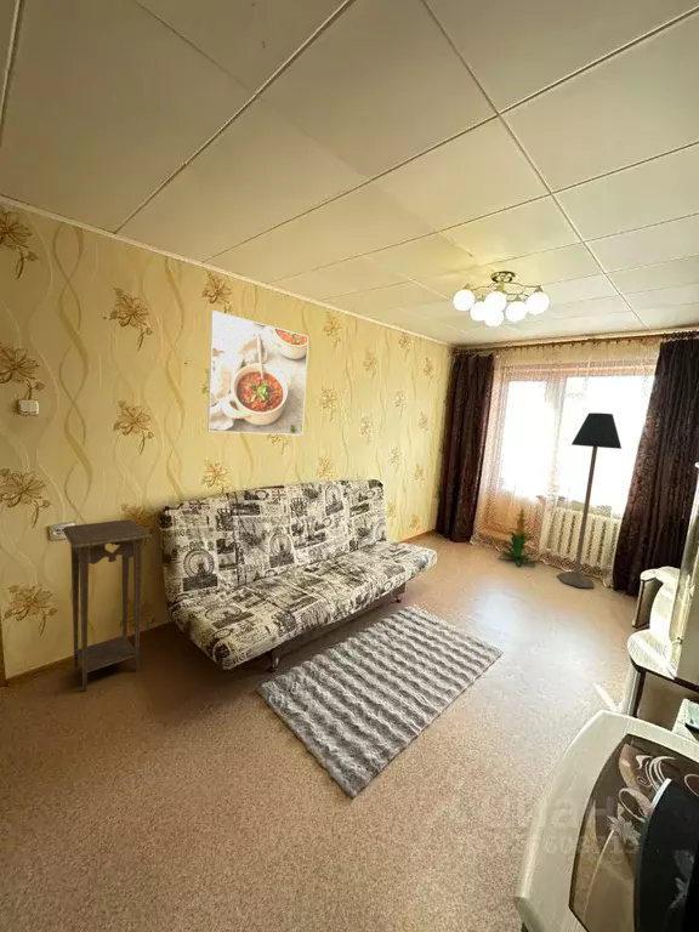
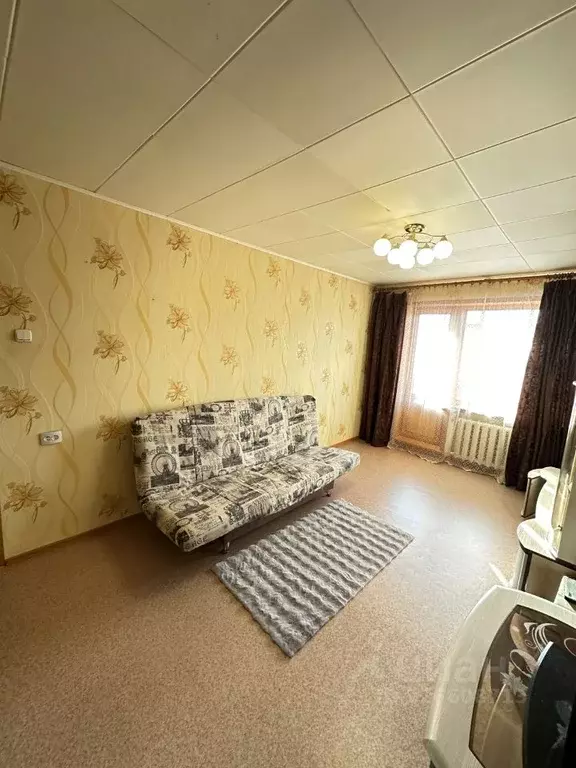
- pedestal table [61,518,153,693]
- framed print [206,309,309,437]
- floor lamp [556,411,623,589]
- indoor plant [498,506,538,567]
